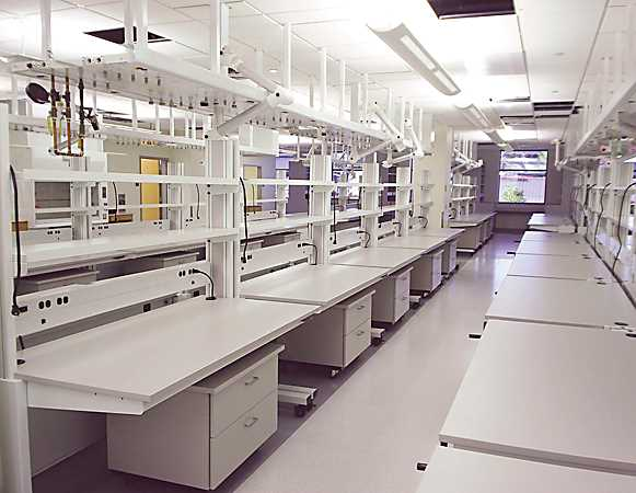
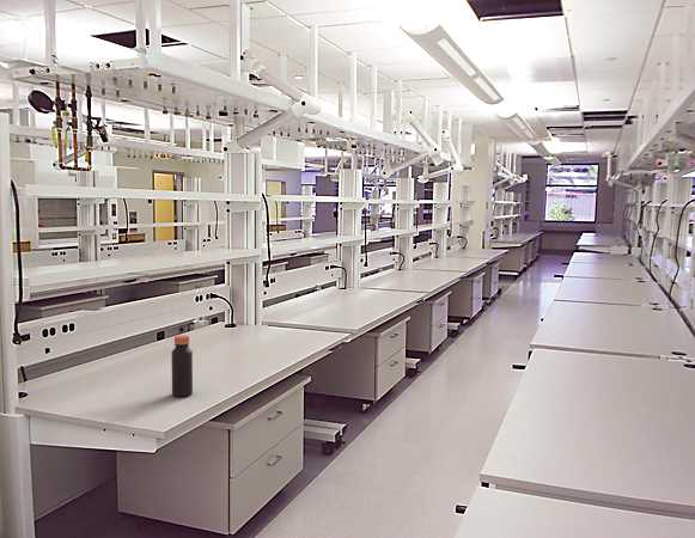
+ bottle [170,335,194,398]
